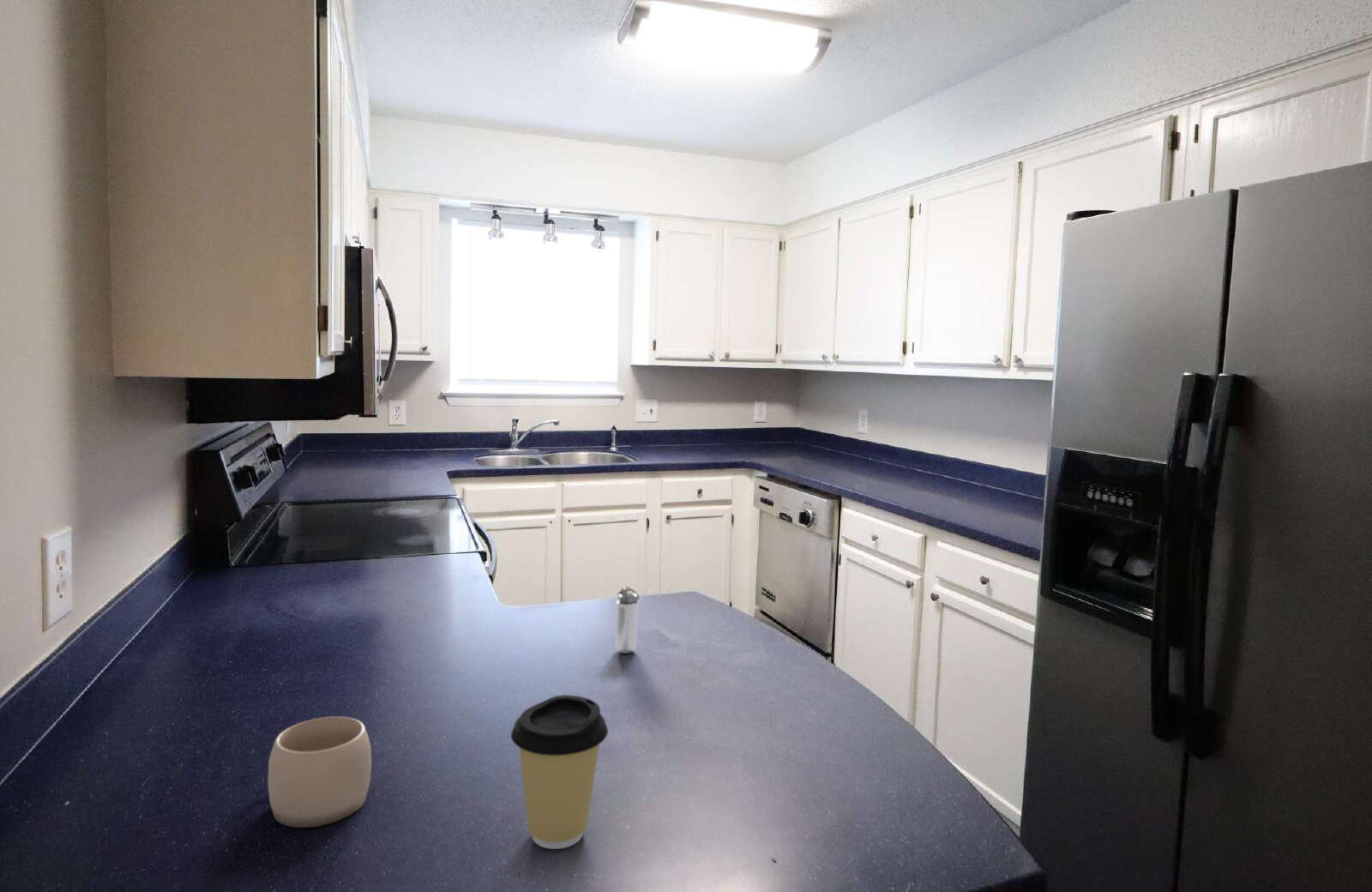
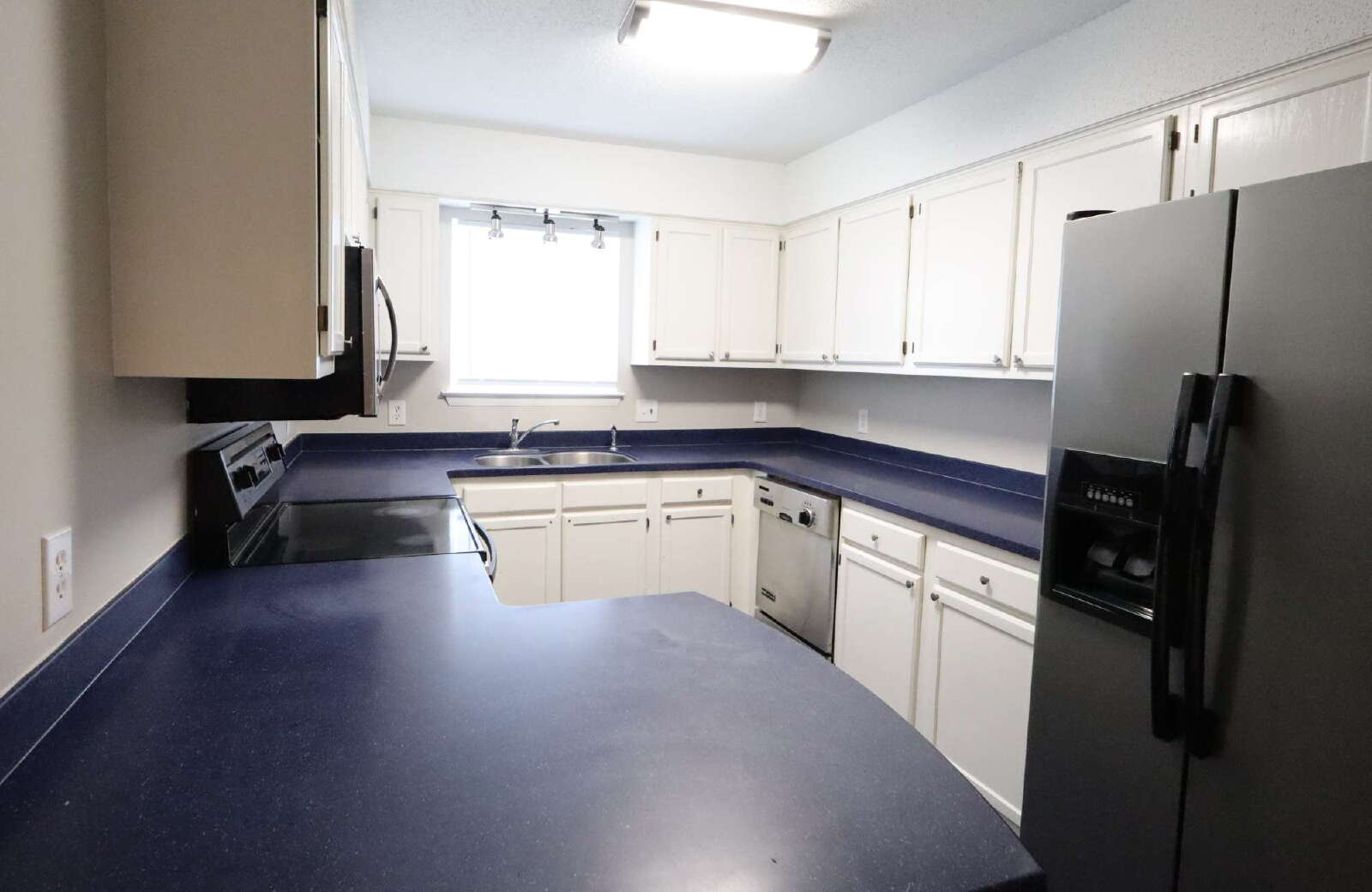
- shaker [615,586,640,654]
- coffee cup [510,694,609,850]
- mug [267,716,372,829]
